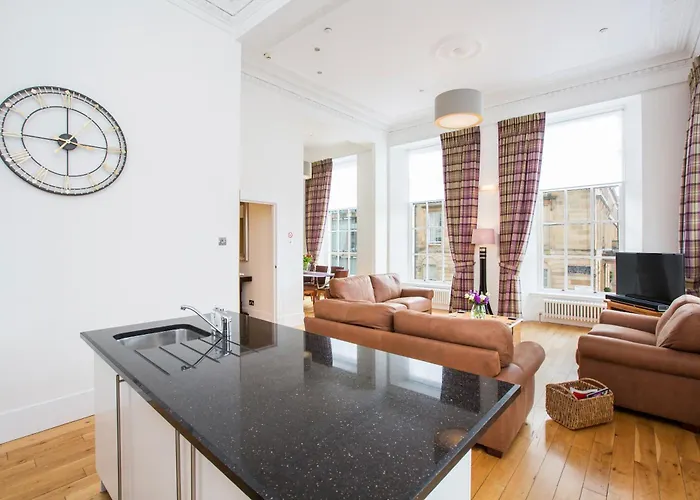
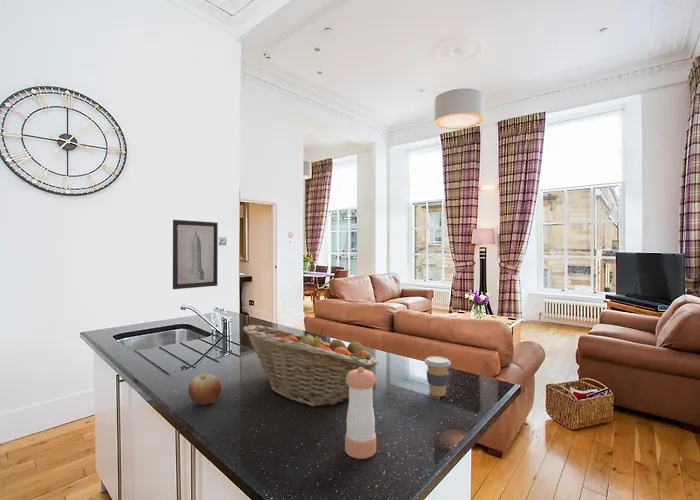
+ coffee cup [424,355,452,397]
+ fruit basket [242,324,379,408]
+ wall art [172,219,219,290]
+ pepper shaker [344,367,377,460]
+ apple [187,373,222,406]
